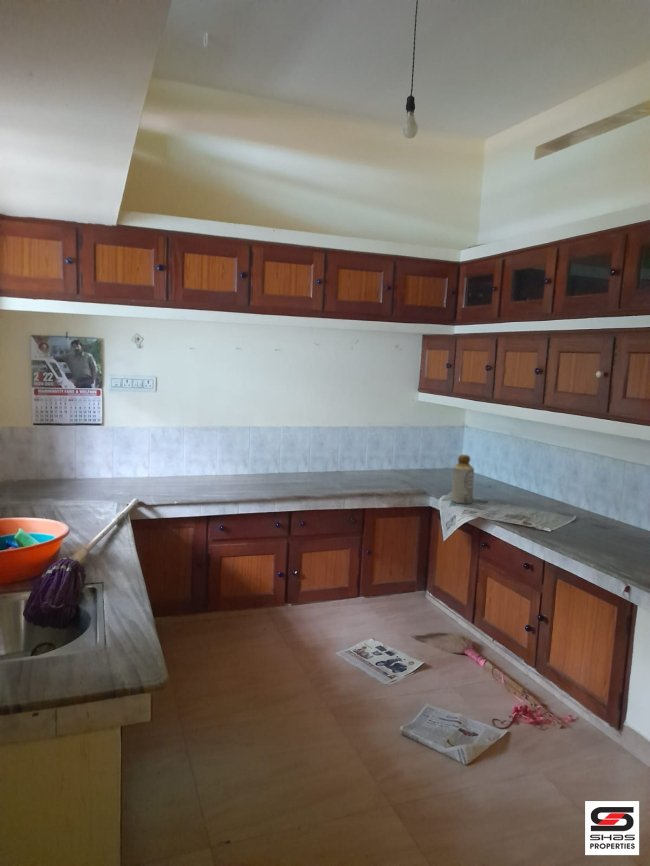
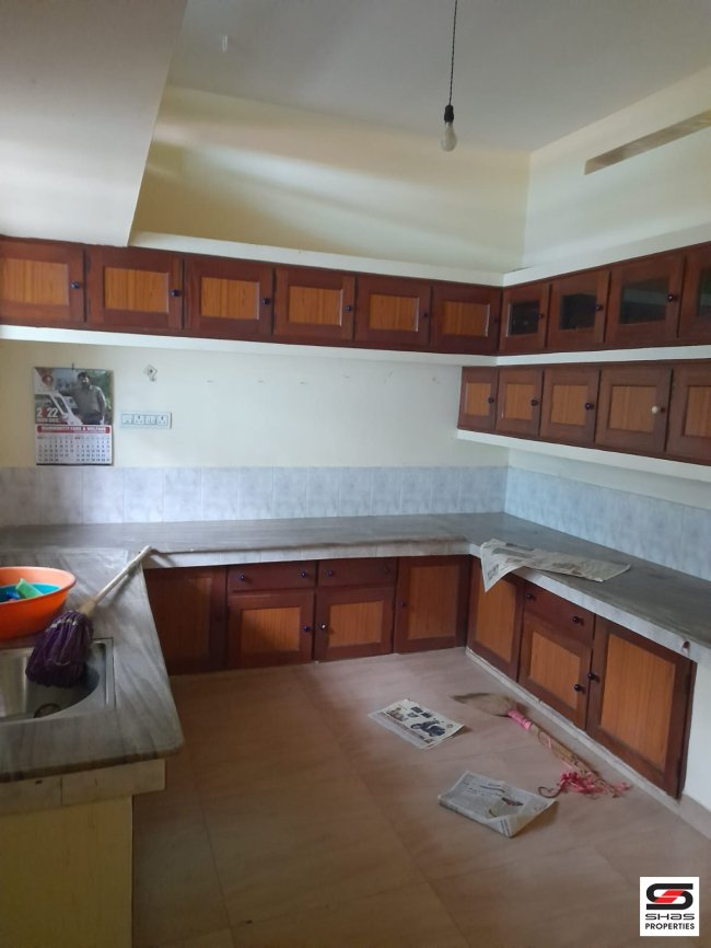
- bottle [451,454,475,505]
